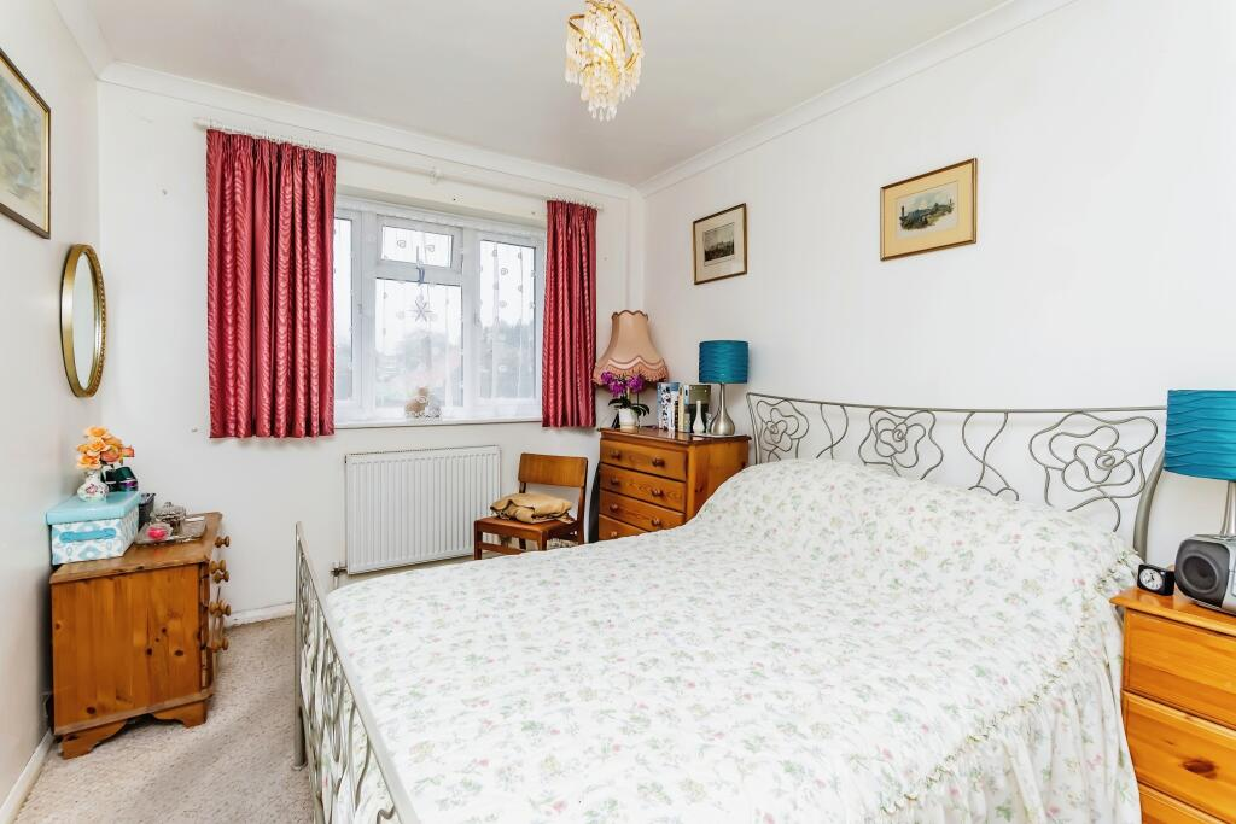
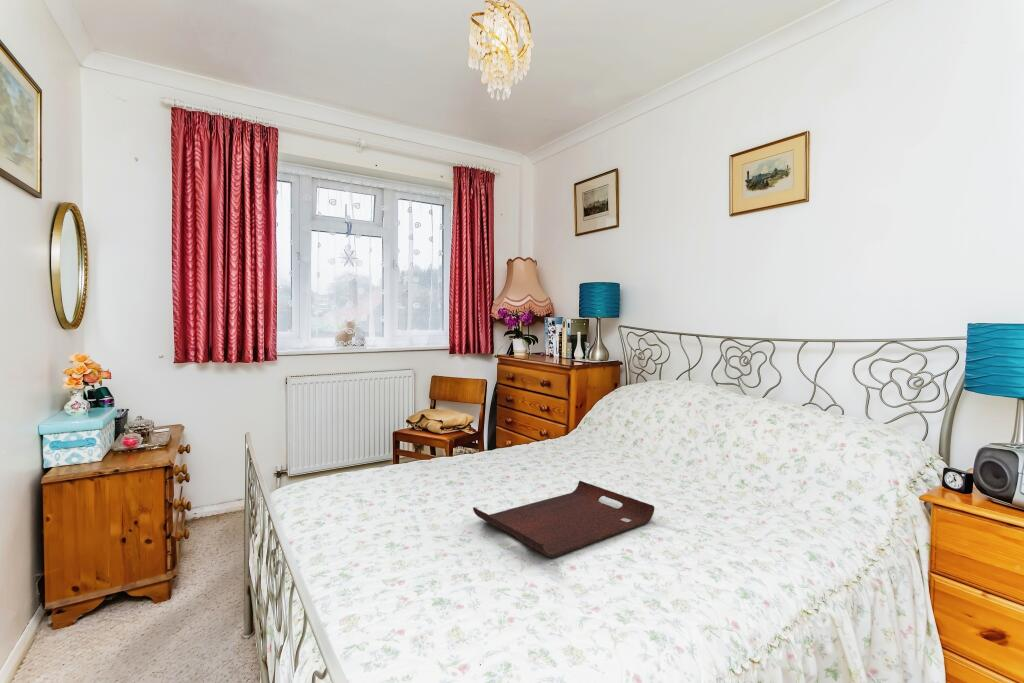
+ serving tray [472,480,656,559]
